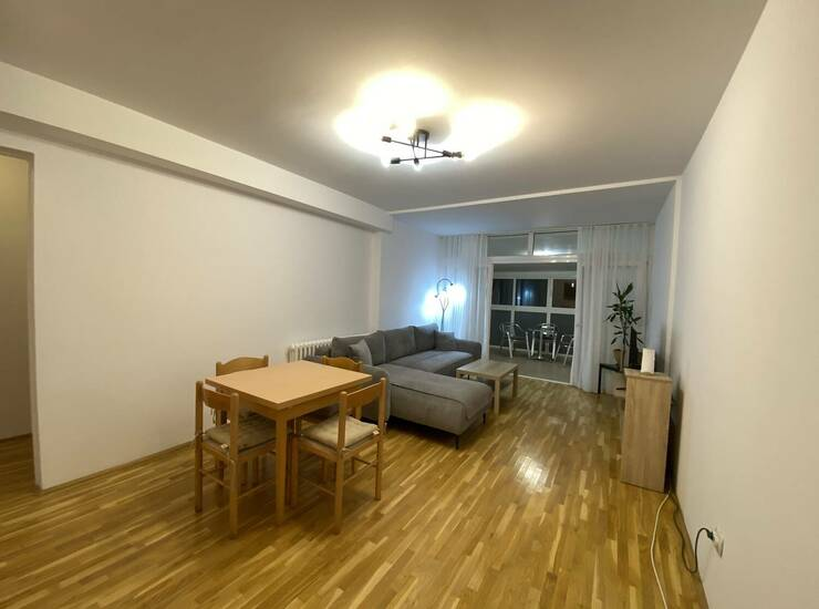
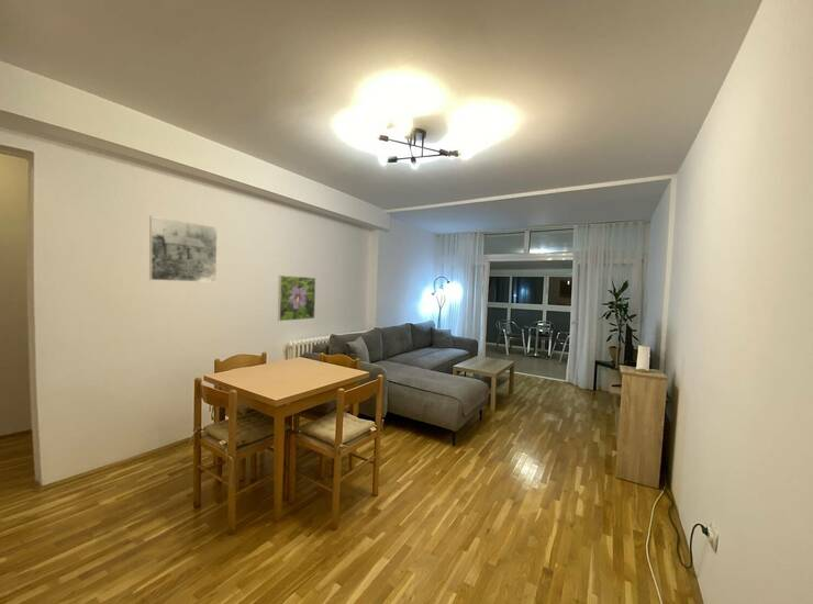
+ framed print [148,214,219,283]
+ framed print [277,275,316,322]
